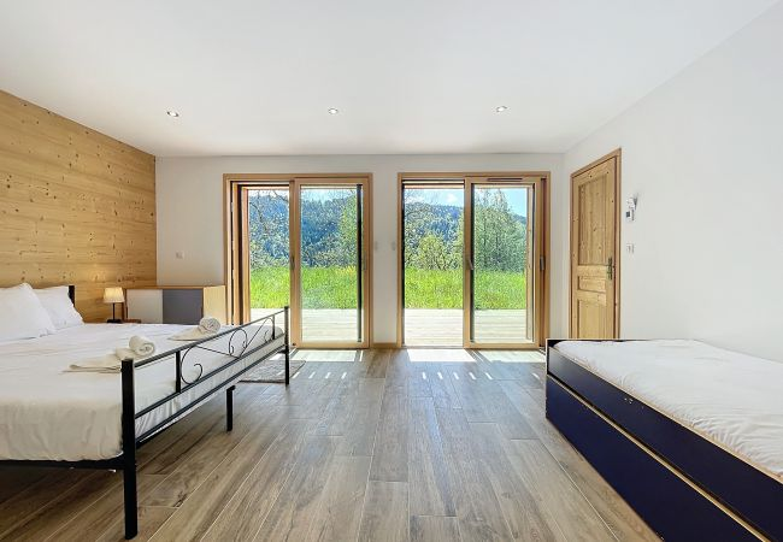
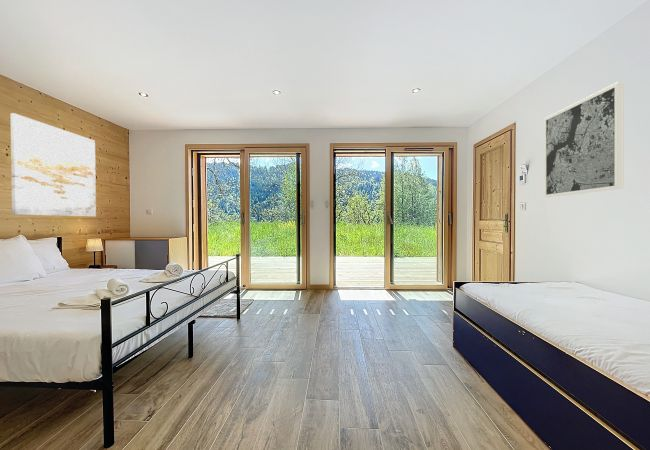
+ wall art [543,80,625,199]
+ wall art [10,112,97,217]
